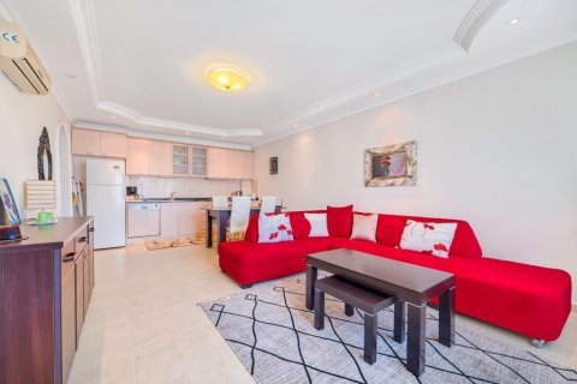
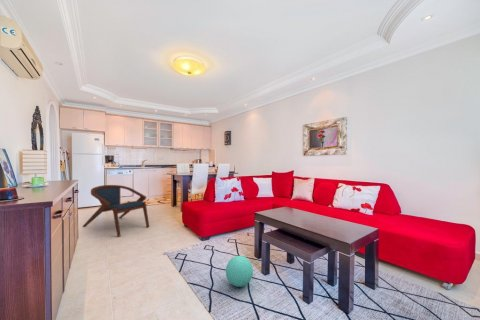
+ armchair [81,184,150,238]
+ ball [225,255,254,288]
